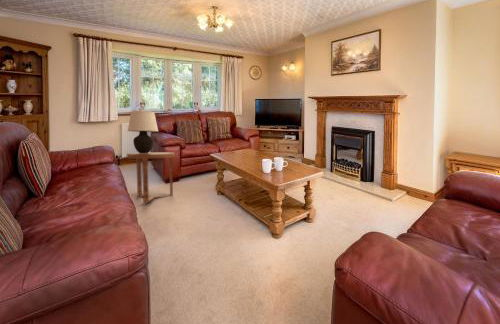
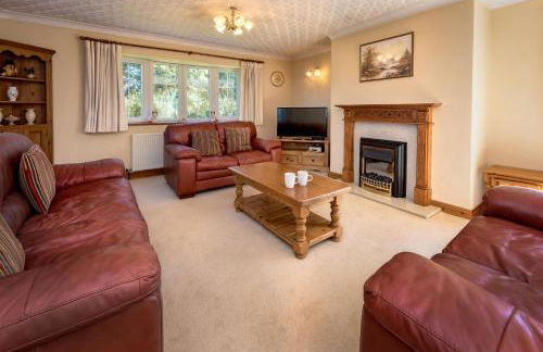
- table lamp [127,110,159,153]
- side table [126,152,176,204]
